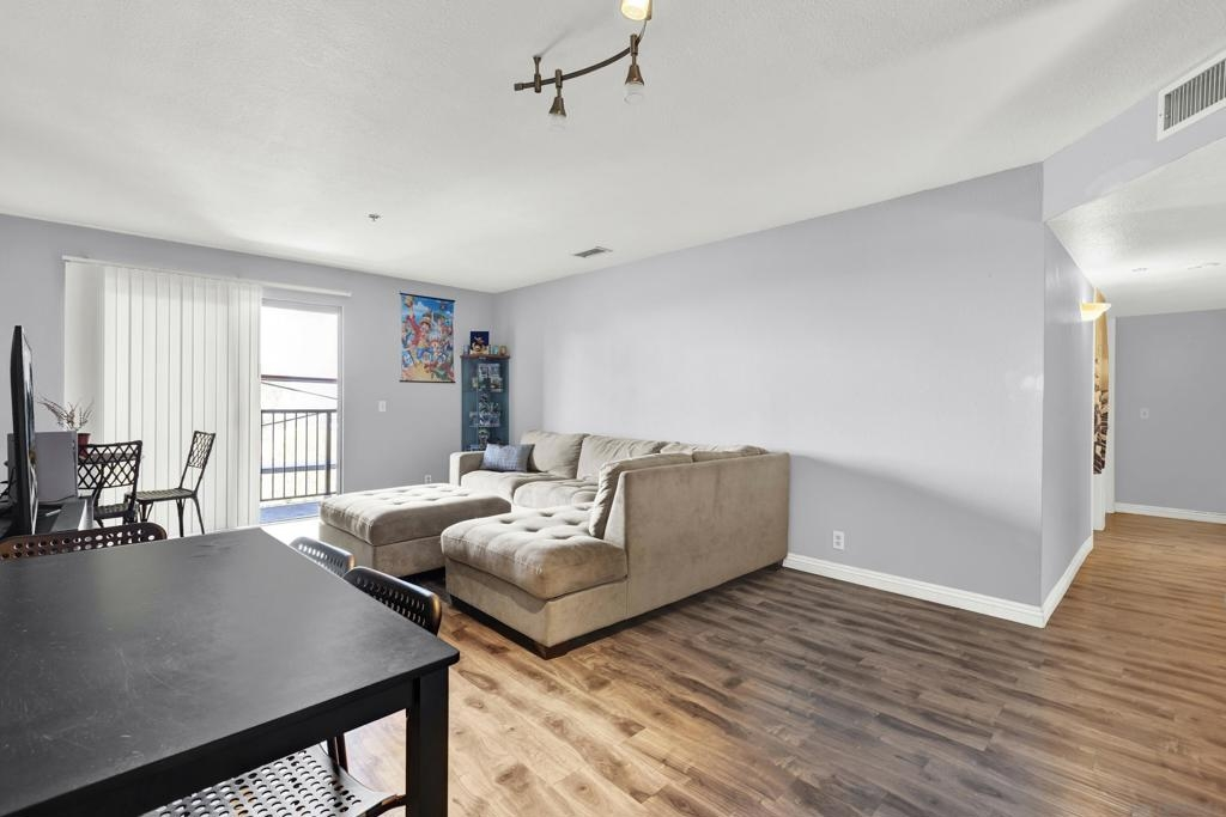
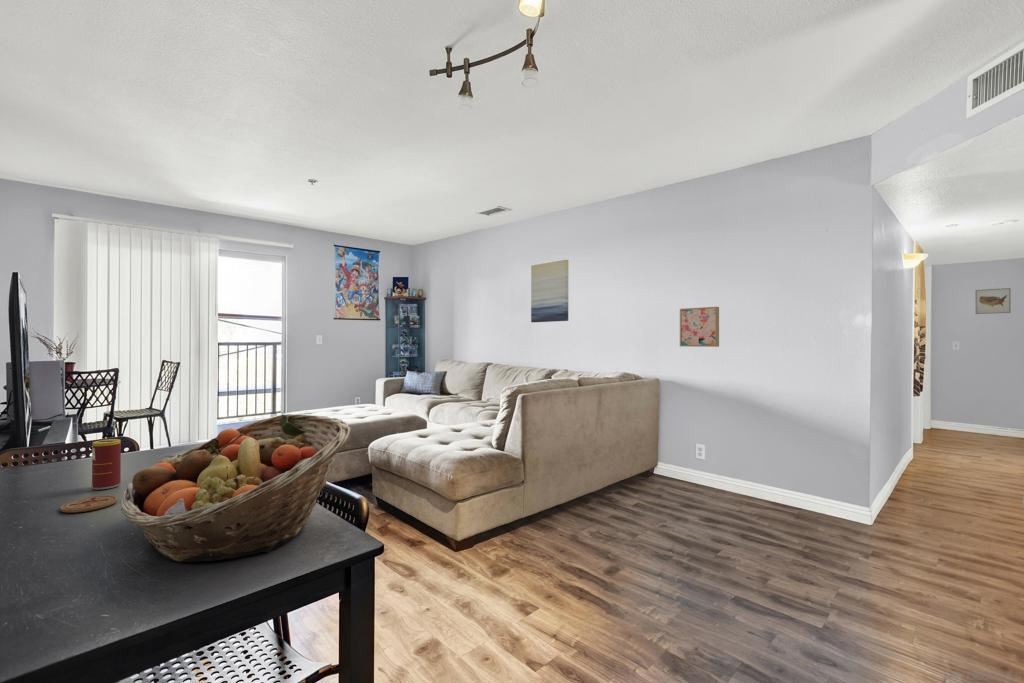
+ beverage can [91,438,122,490]
+ wall art [679,306,720,348]
+ coaster [59,495,118,514]
+ wall art [530,259,569,323]
+ wall art [975,287,1012,315]
+ fruit basket [119,413,351,563]
